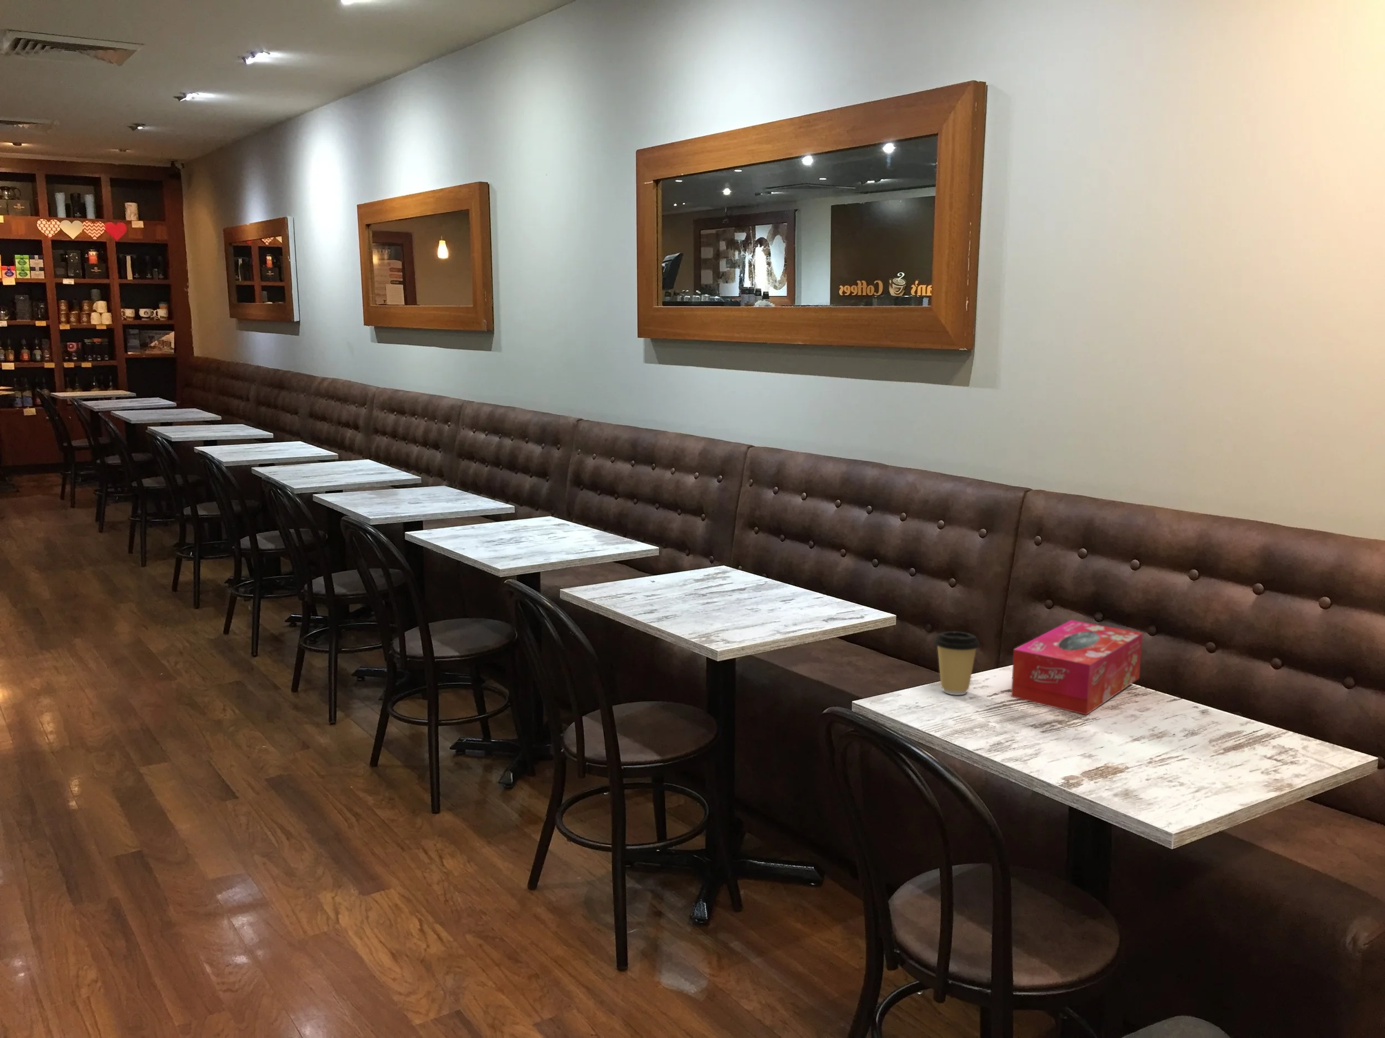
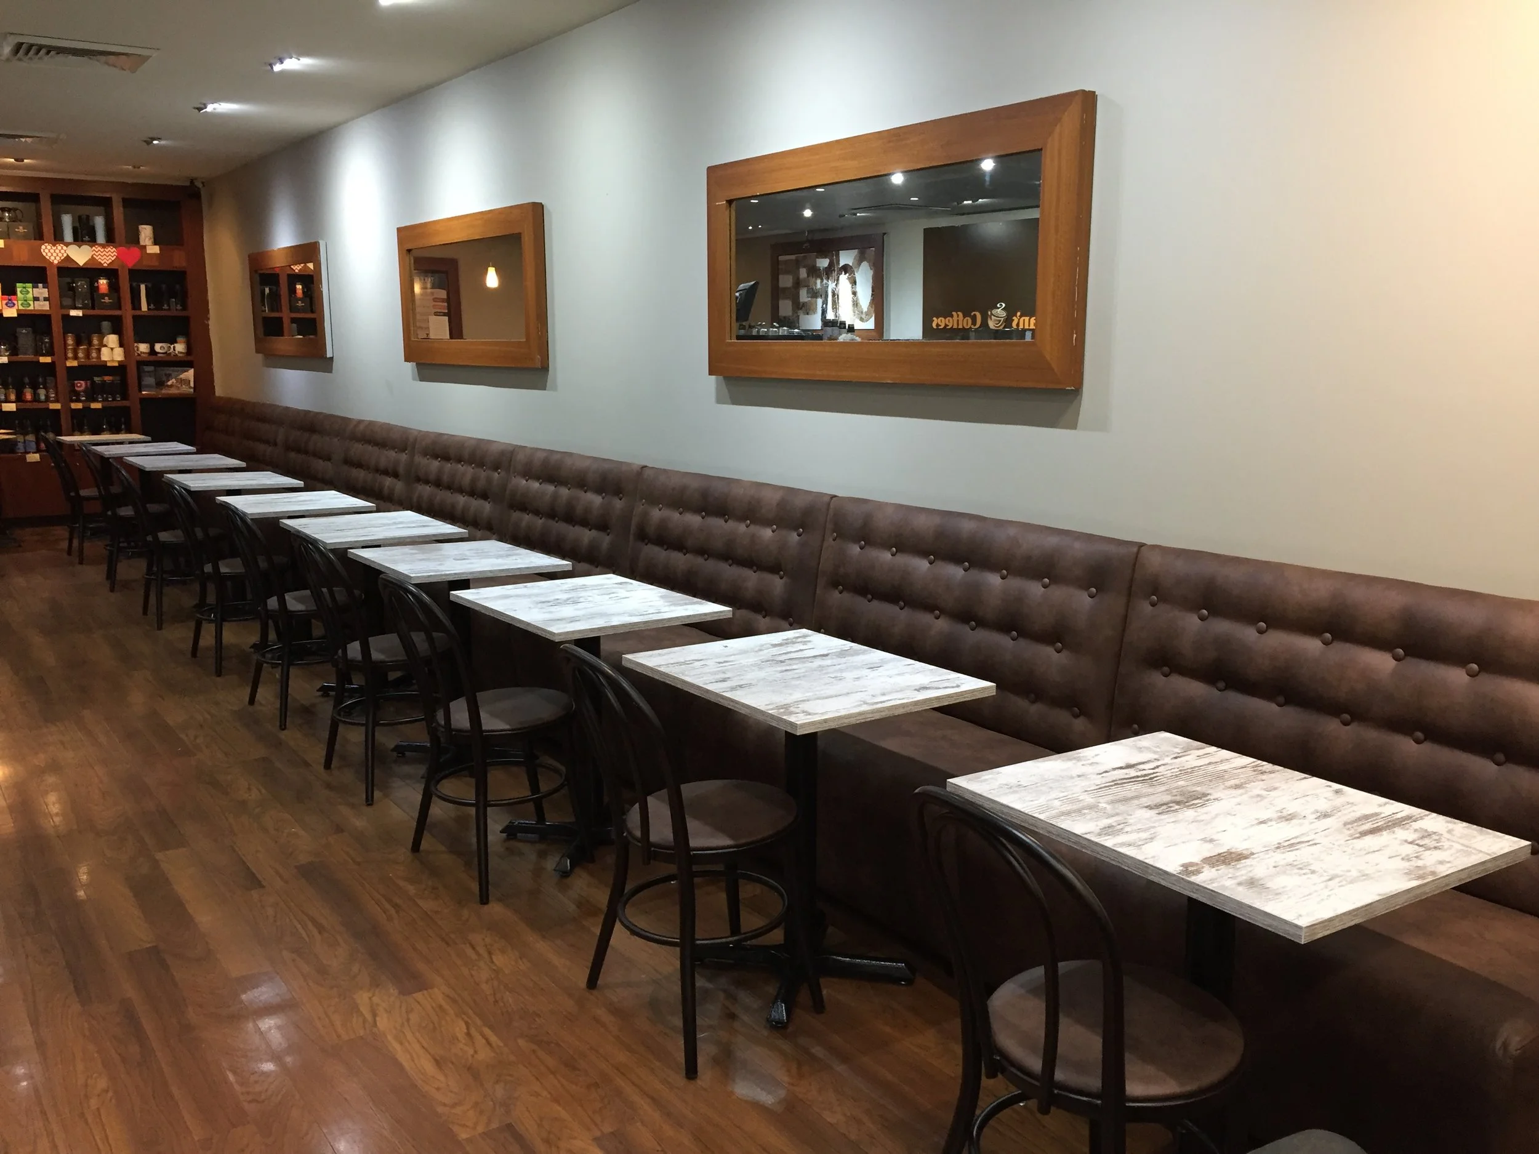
- tissue box [1011,619,1144,715]
- coffee cup [934,630,980,696]
